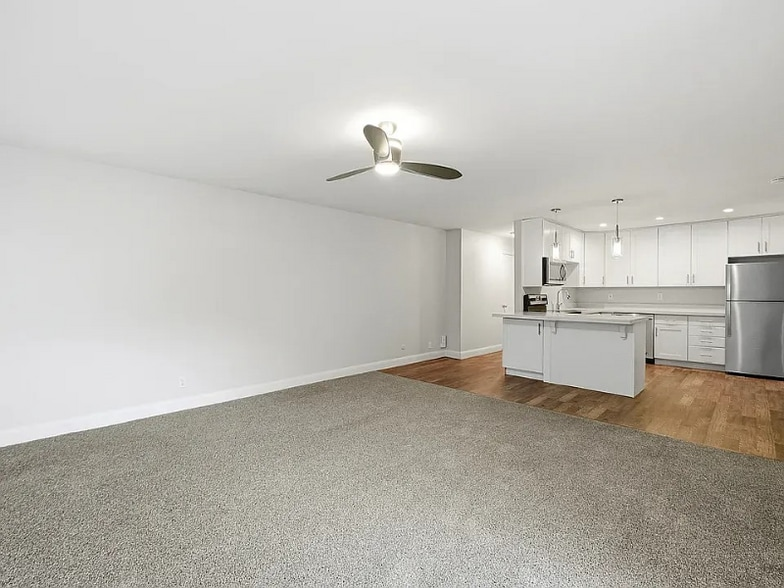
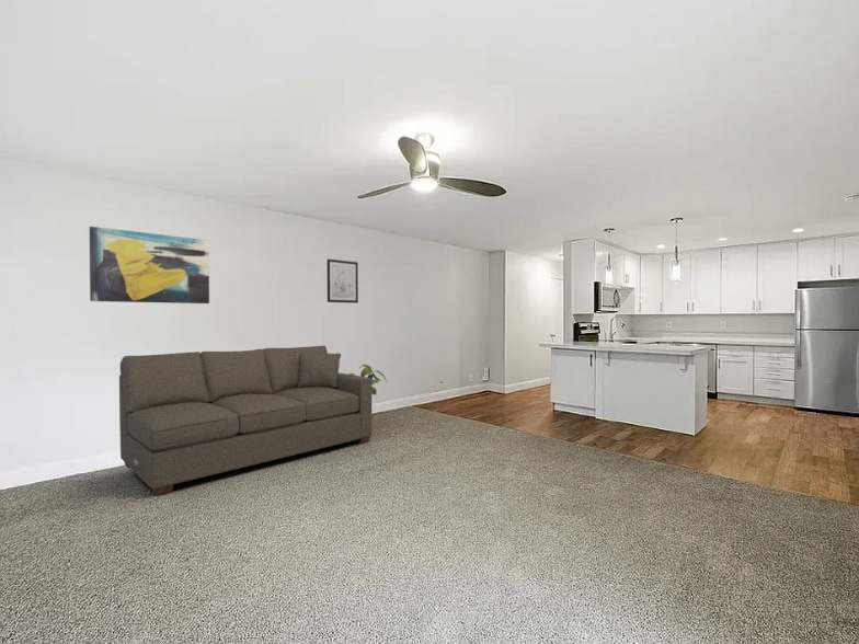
+ sofa [118,345,373,496]
+ wall art [327,258,359,304]
+ wall art [89,226,210,304]
+ house plant [348,364,388,396]
